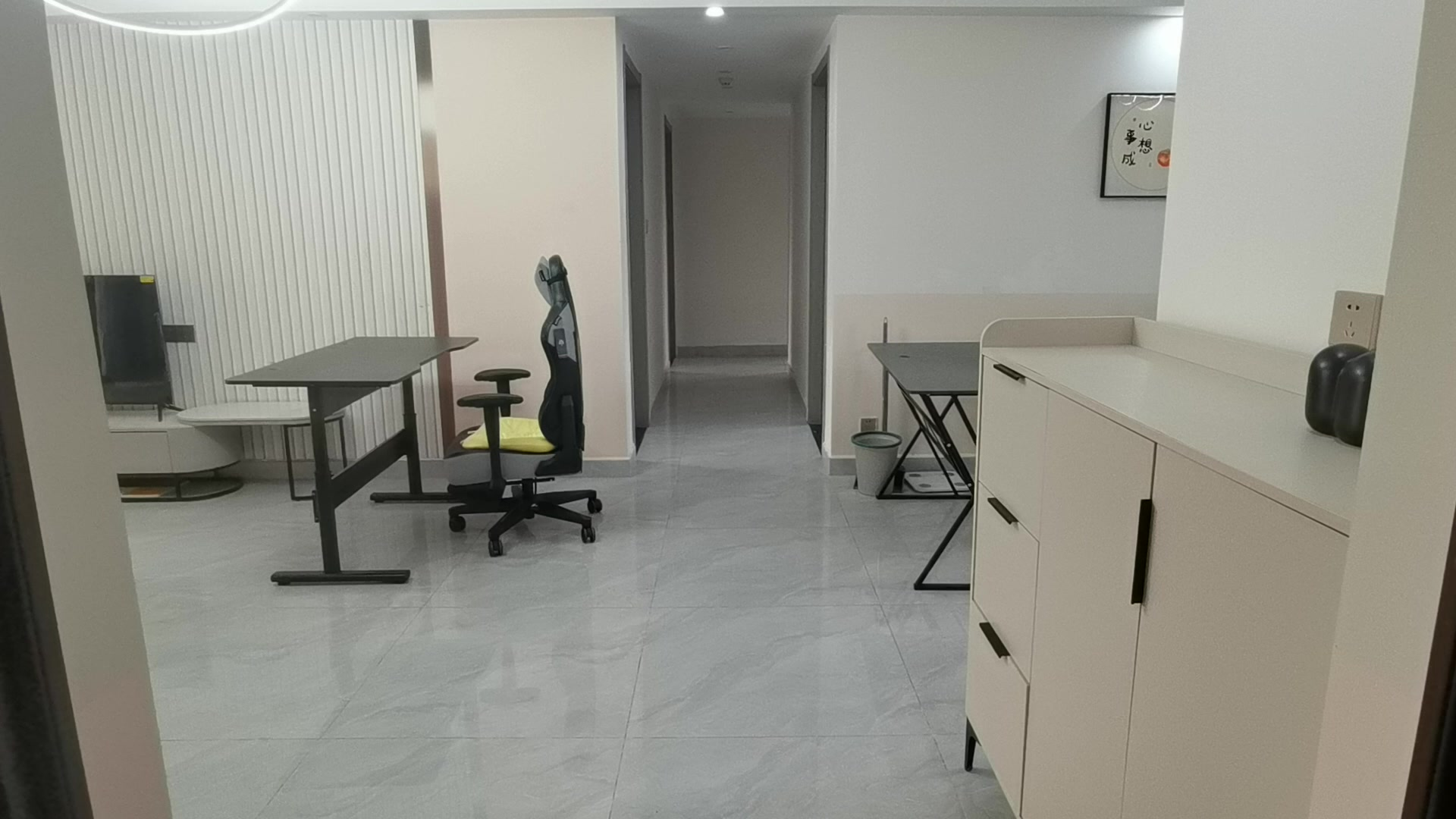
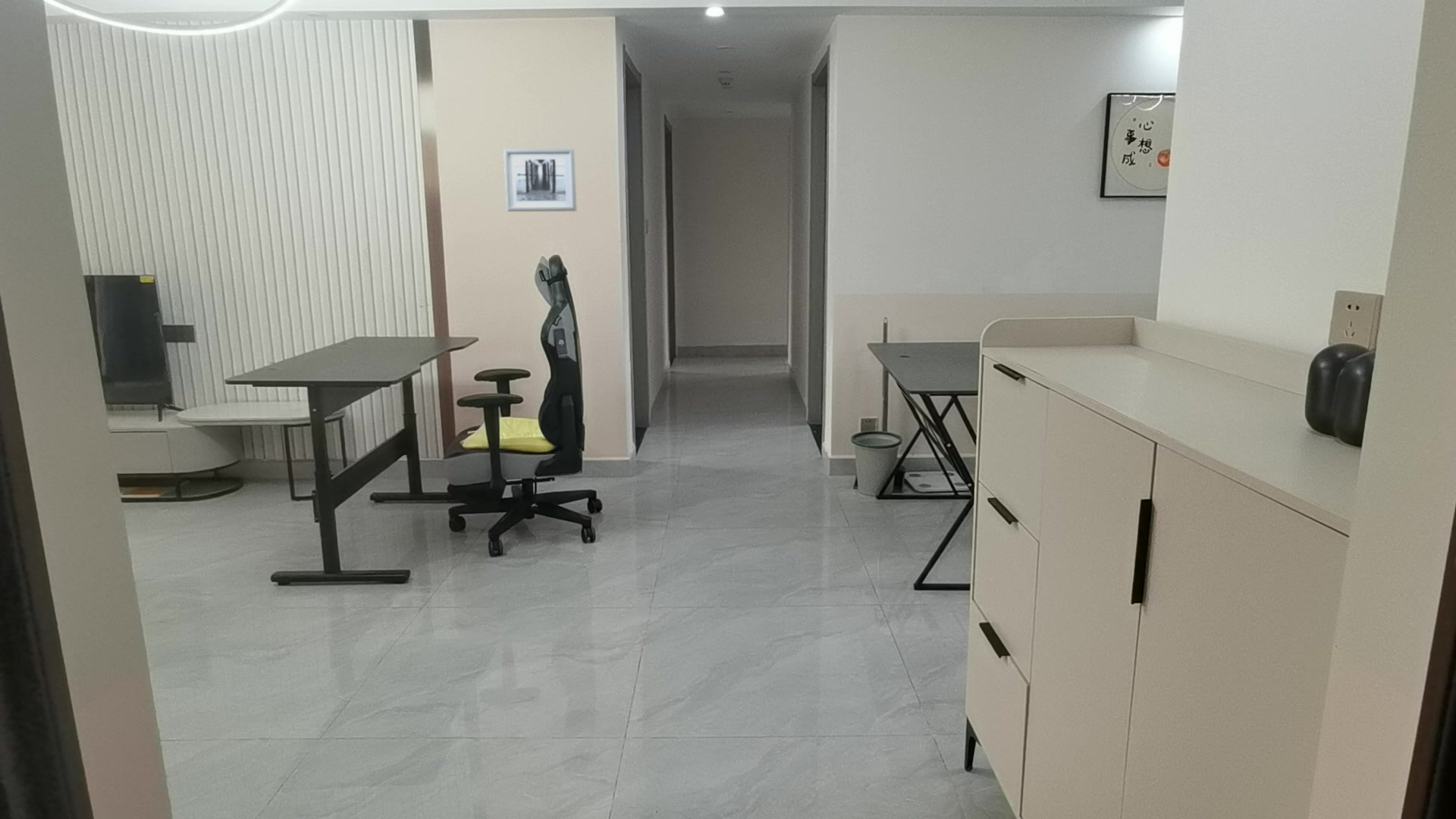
+ wall art [503,148,578,212]
